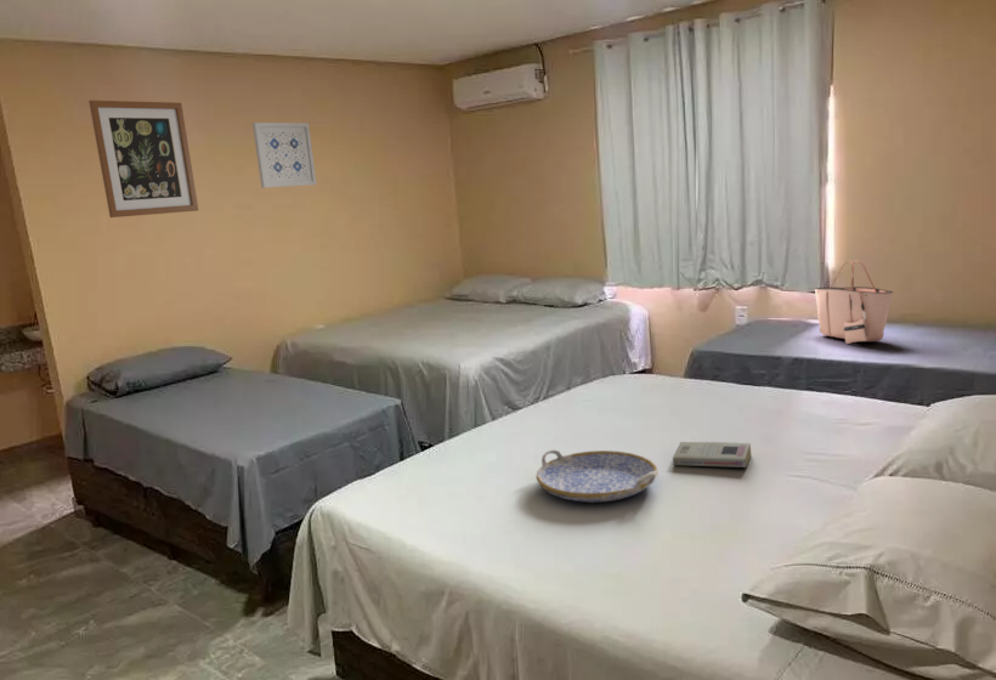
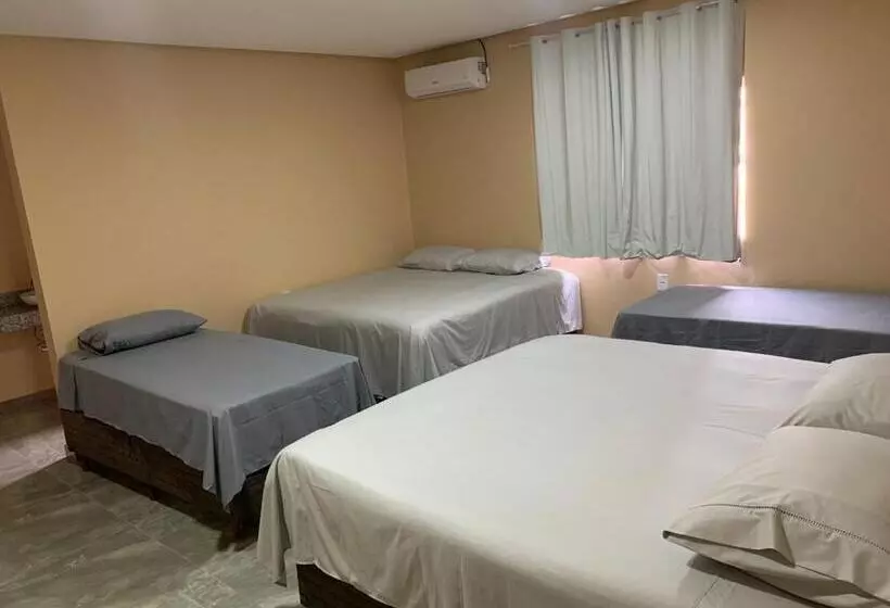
- wall art [87,100,199,219]
- book [672,441,753,469]
- serving tray [534,449,660,504]
- wall art [251,121,318,189]
- tote bag [814,260,894,345]
